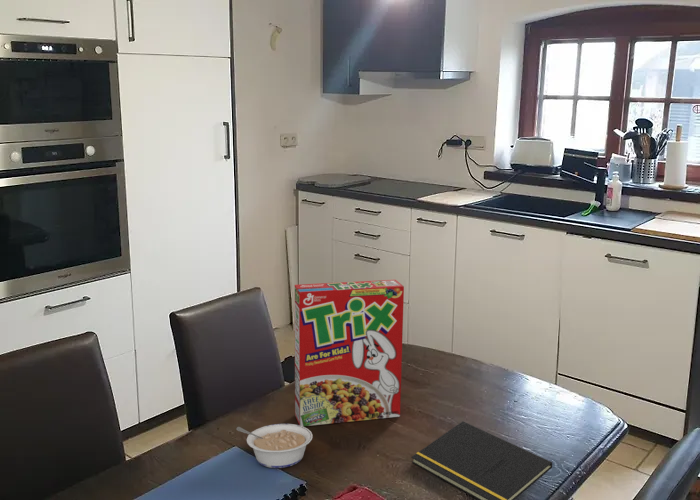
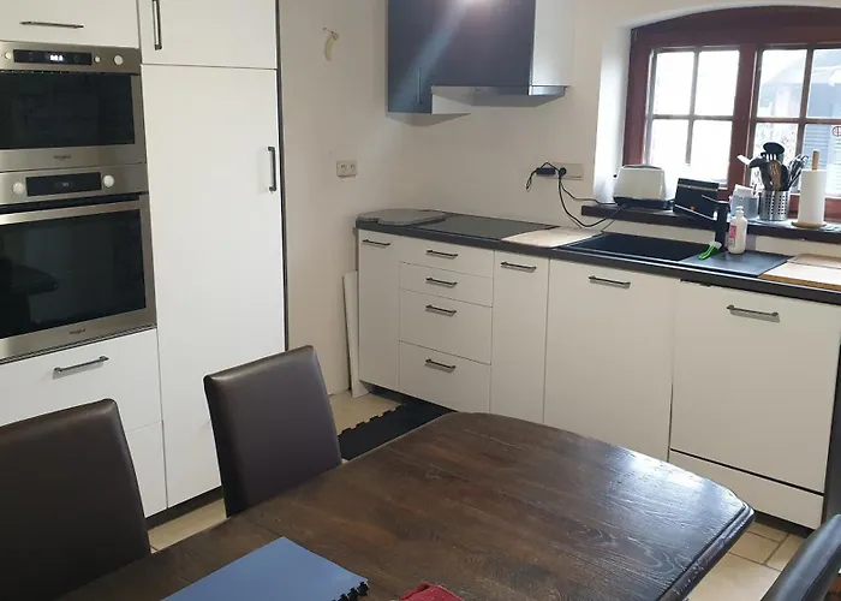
- cereal box [294,279,405,427]
- legume [236,423,314,469]
- notepad [411,421,553,500]
